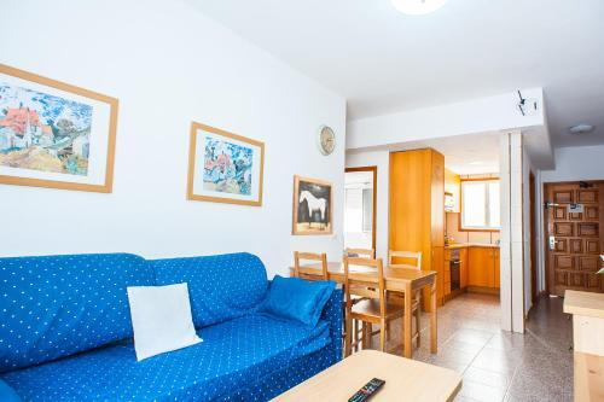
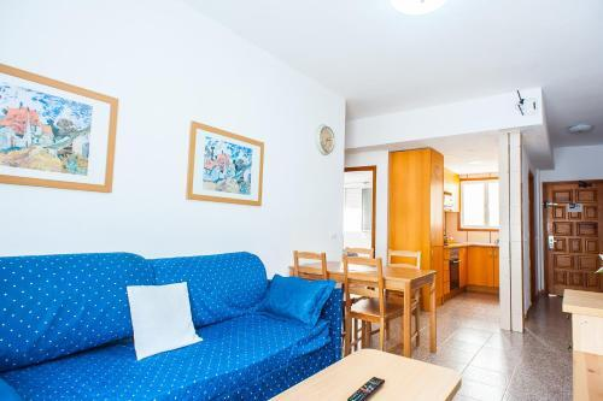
- wall art [290,174,335,237]
